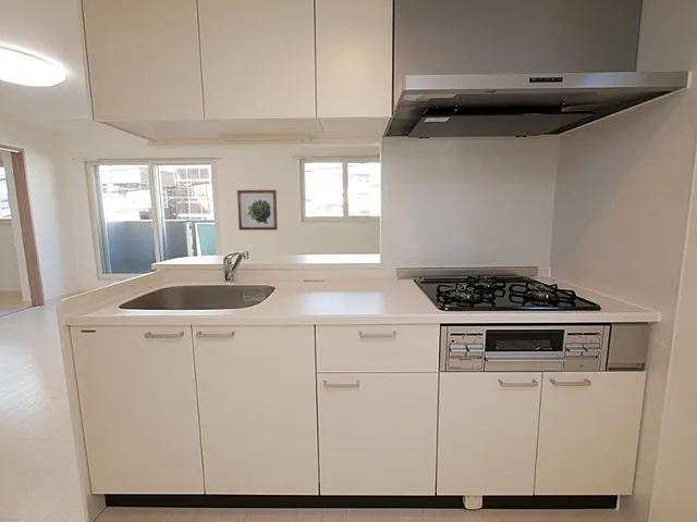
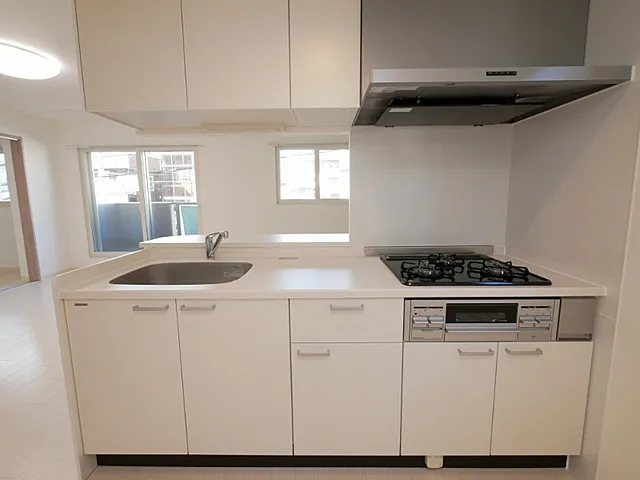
- wall art [236,189,279,231]
